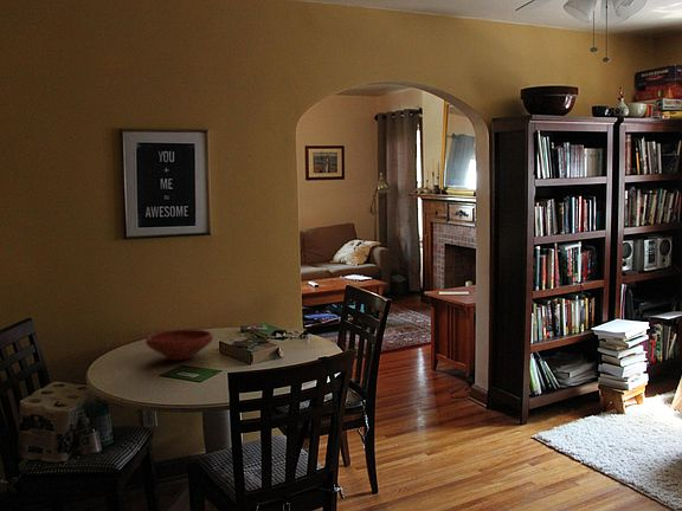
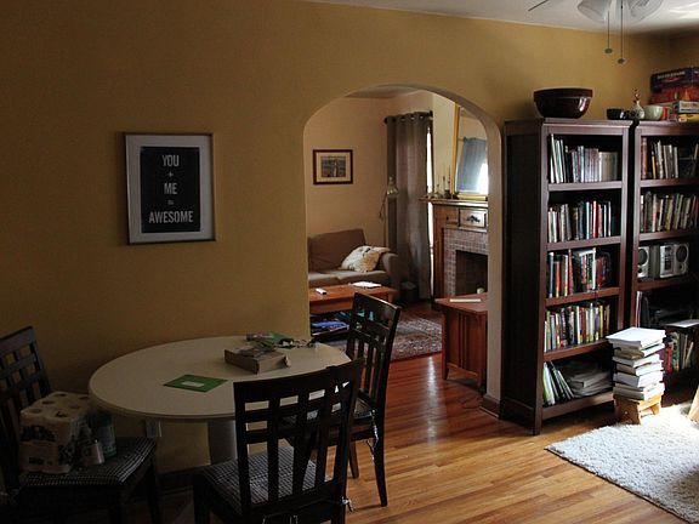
- bowl [144,329,214,361]
